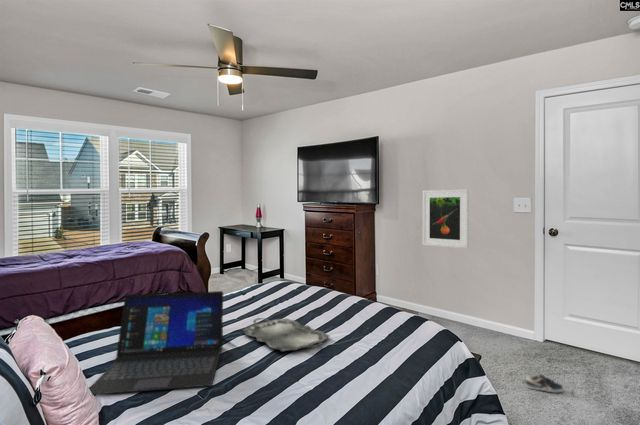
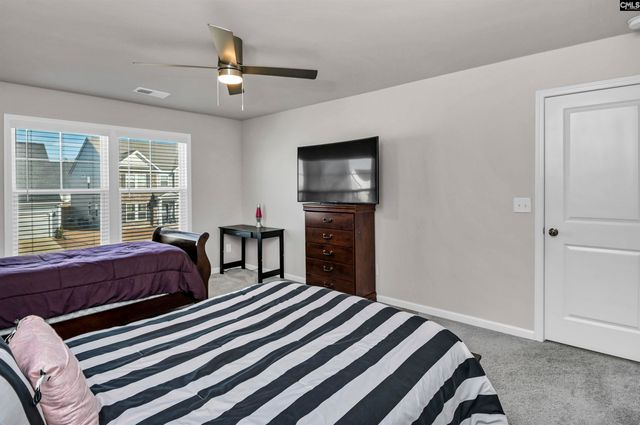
- sneaker [524,372,565,393]
- serving tray [241,317,330,352]
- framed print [422,188,470,249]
- laptop [88,290,224,396]
